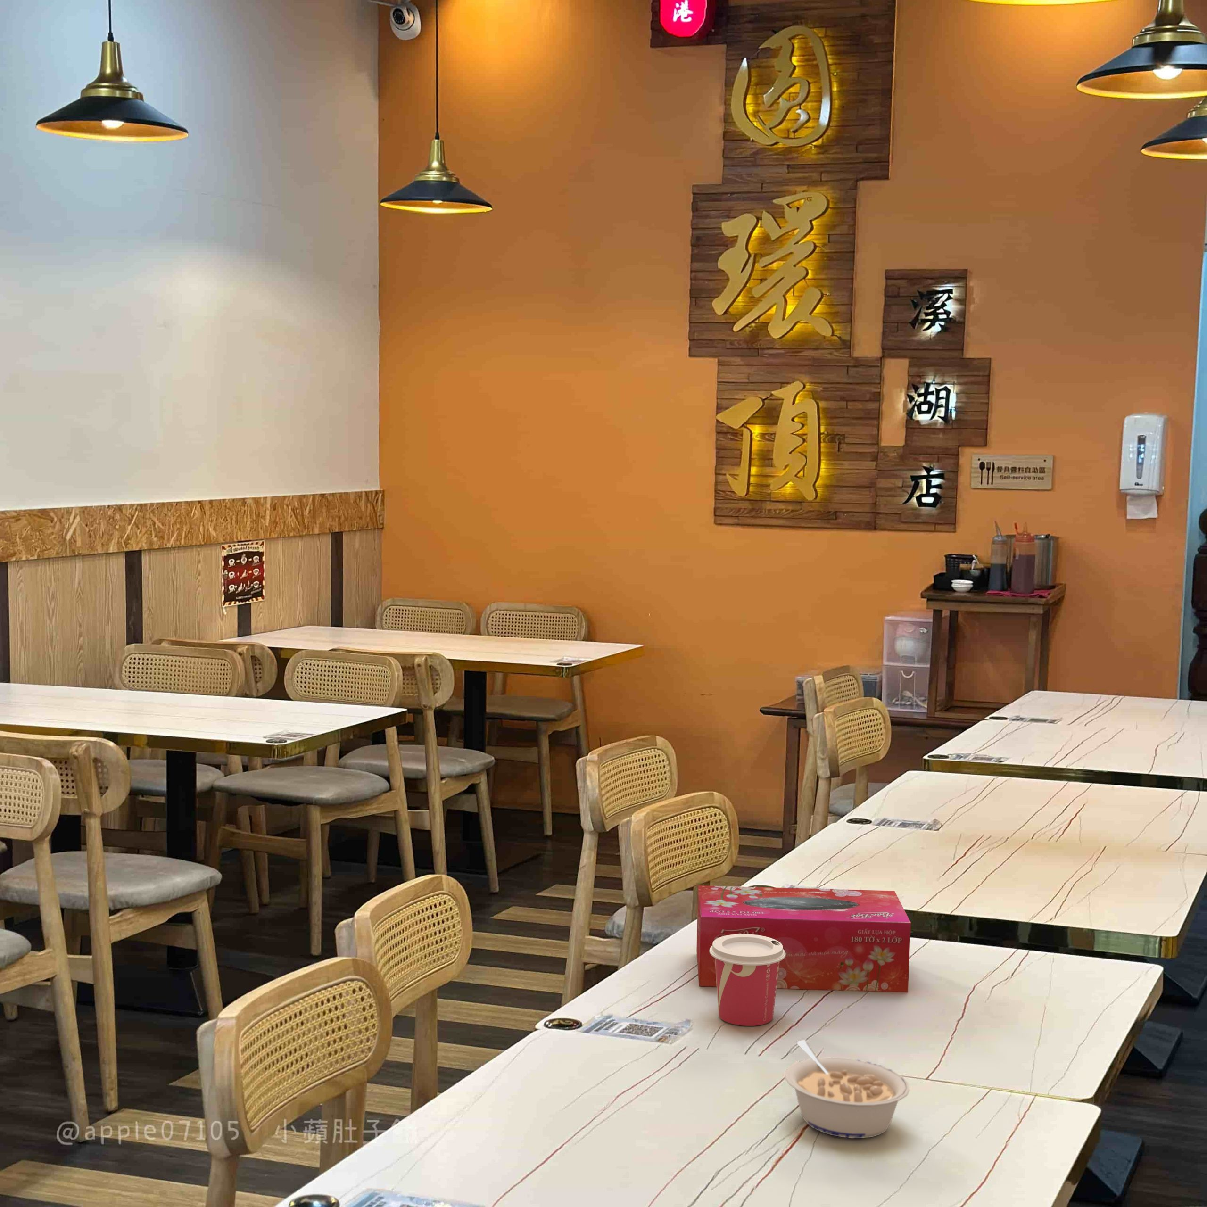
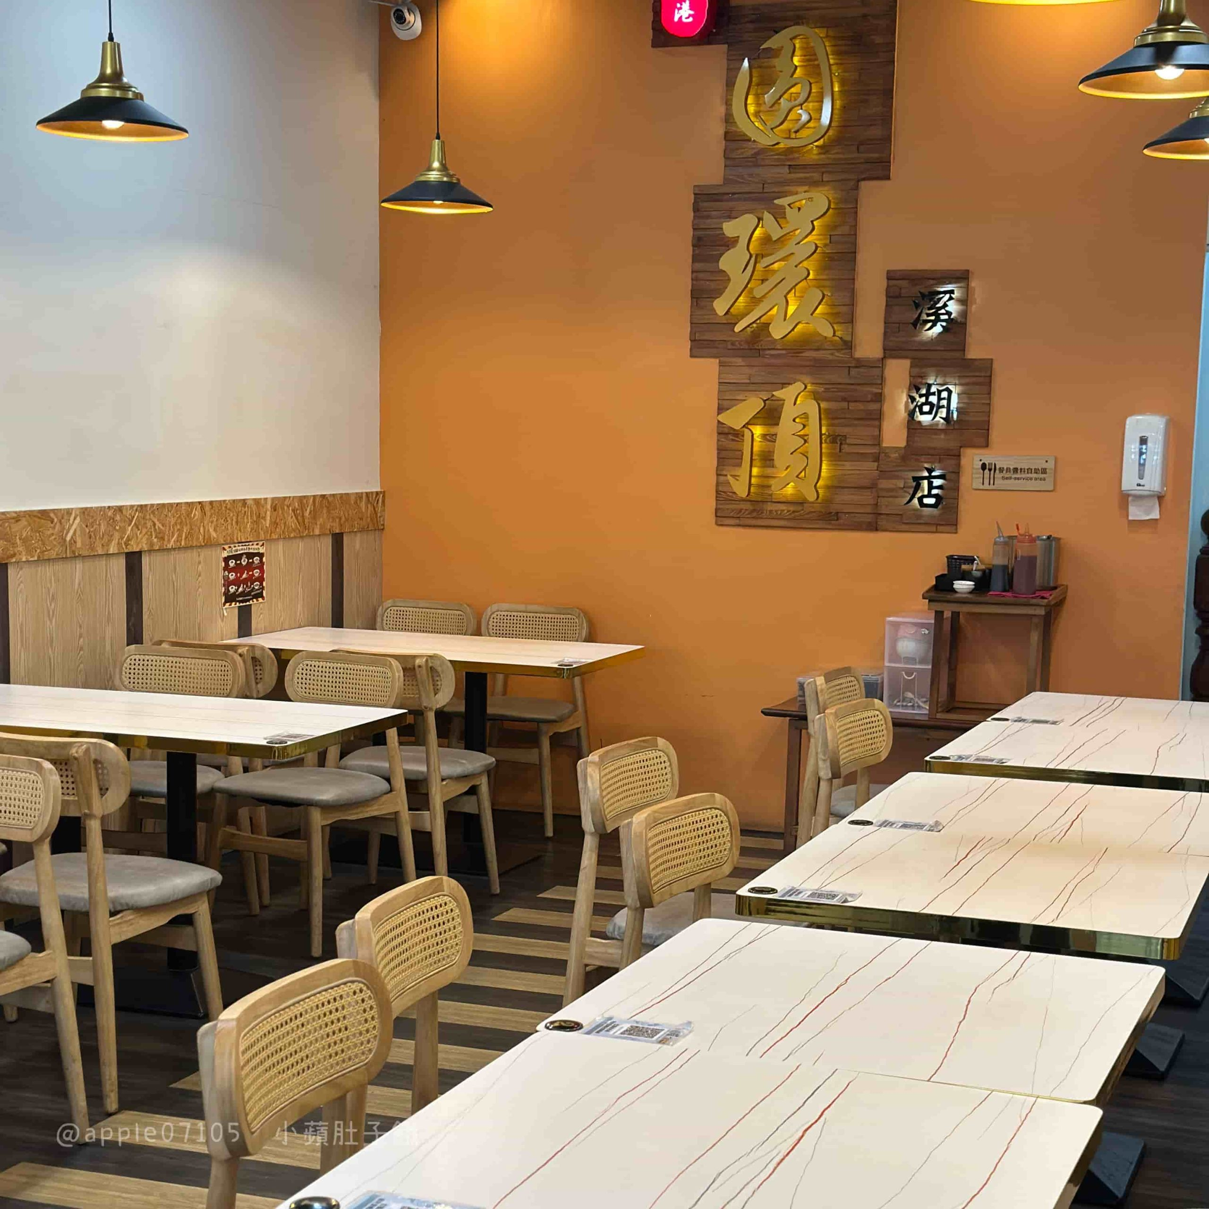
- tissue box [696,885,912,993]
- legume [785,1040,911,1138]
- cup [710,934,786,1027]
